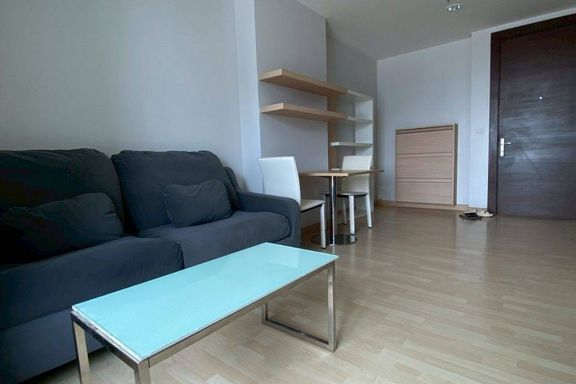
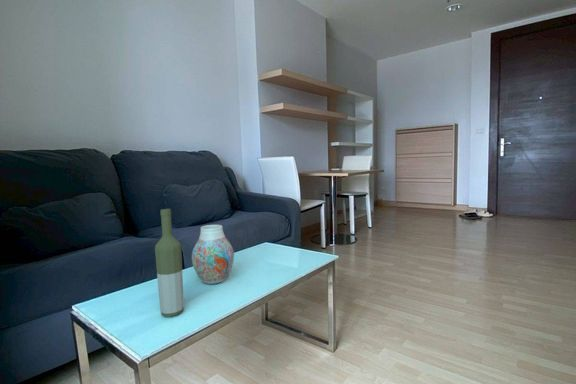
+ vase [191,224,235,285]
+ bottle [154,208,185,317]
